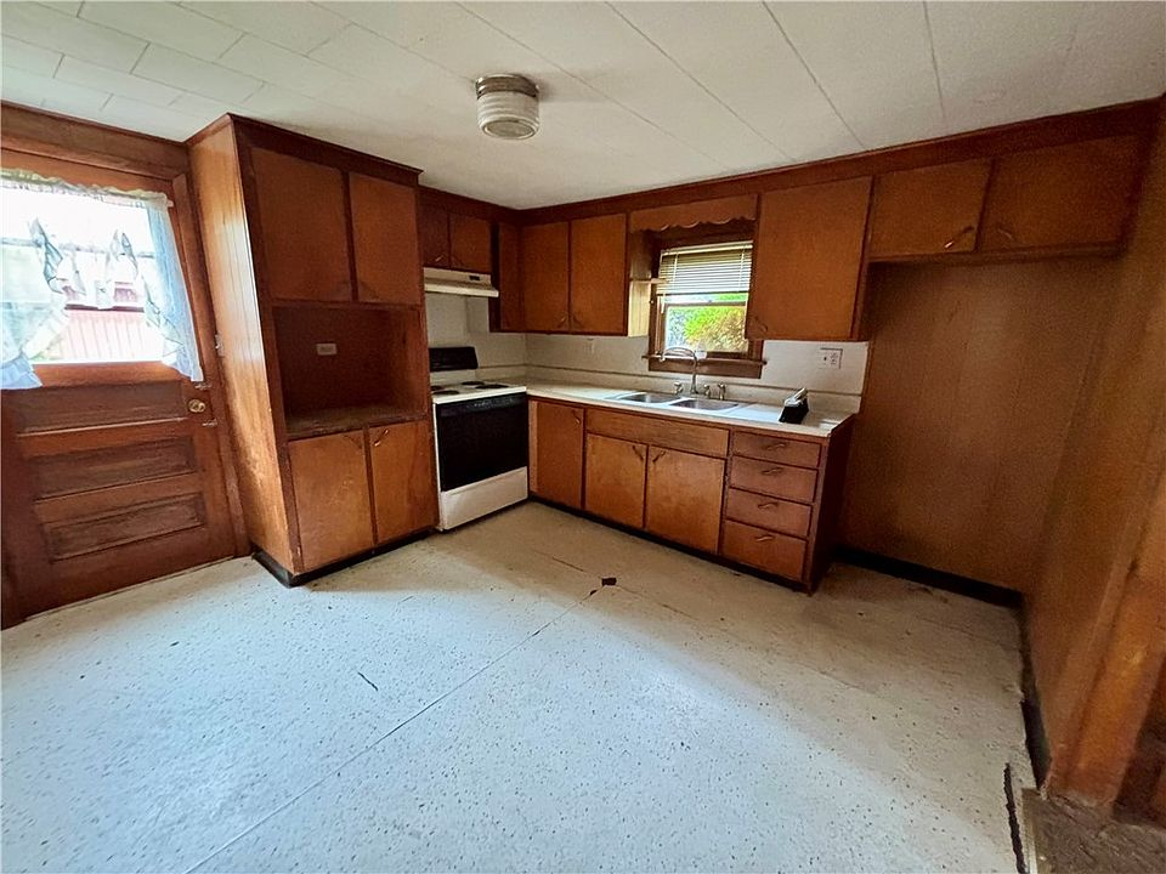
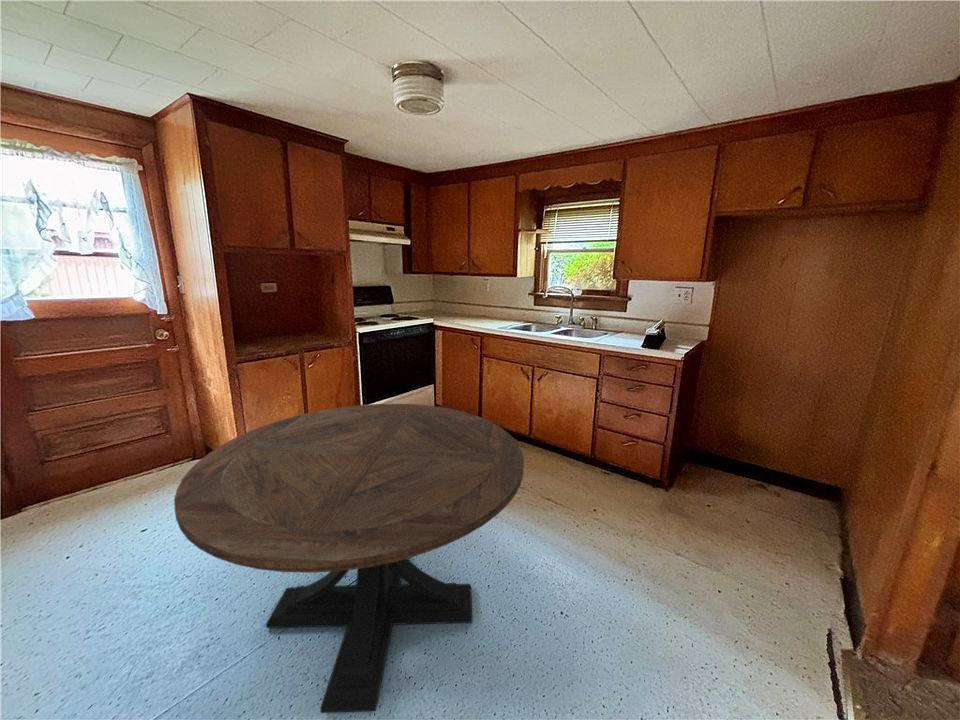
+ round table [173,403,525,714]
